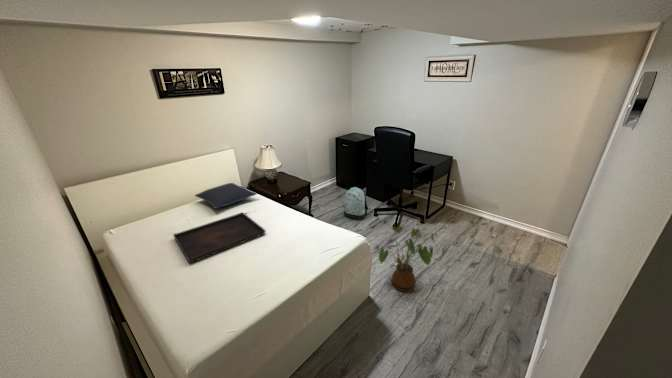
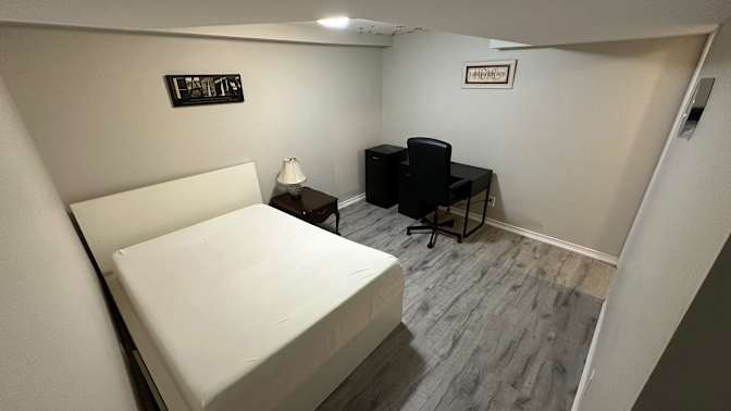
- pillow [194,182,258,210]
- serving tray [172,211,266,264]
- house plant [378,225,438,292]
- backpack [342,186,369,220]
